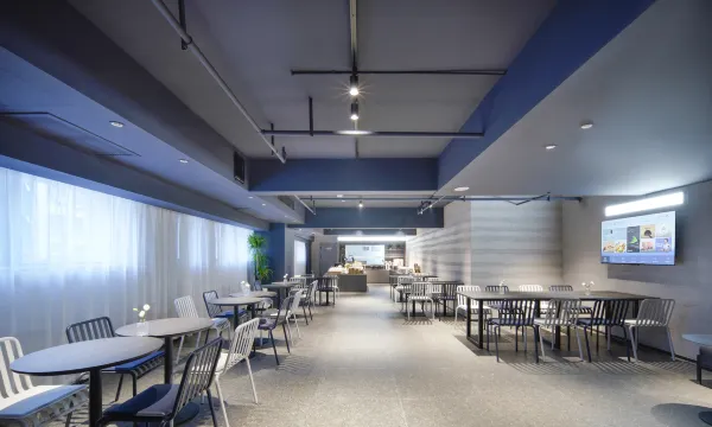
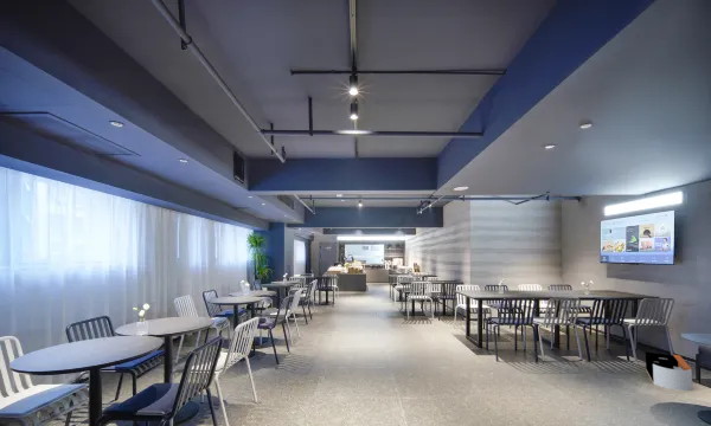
+ storage bin [645,350,693,392]
